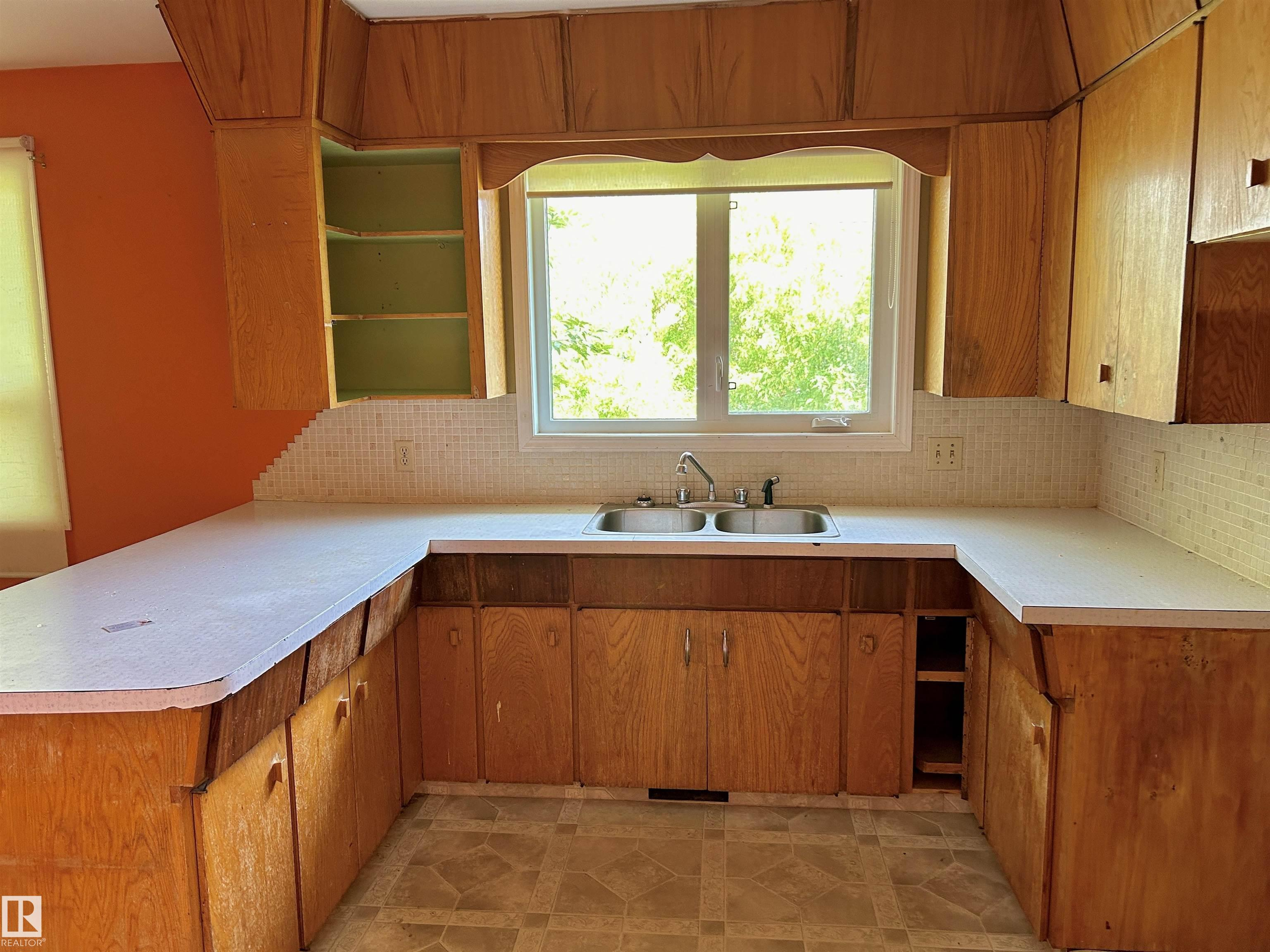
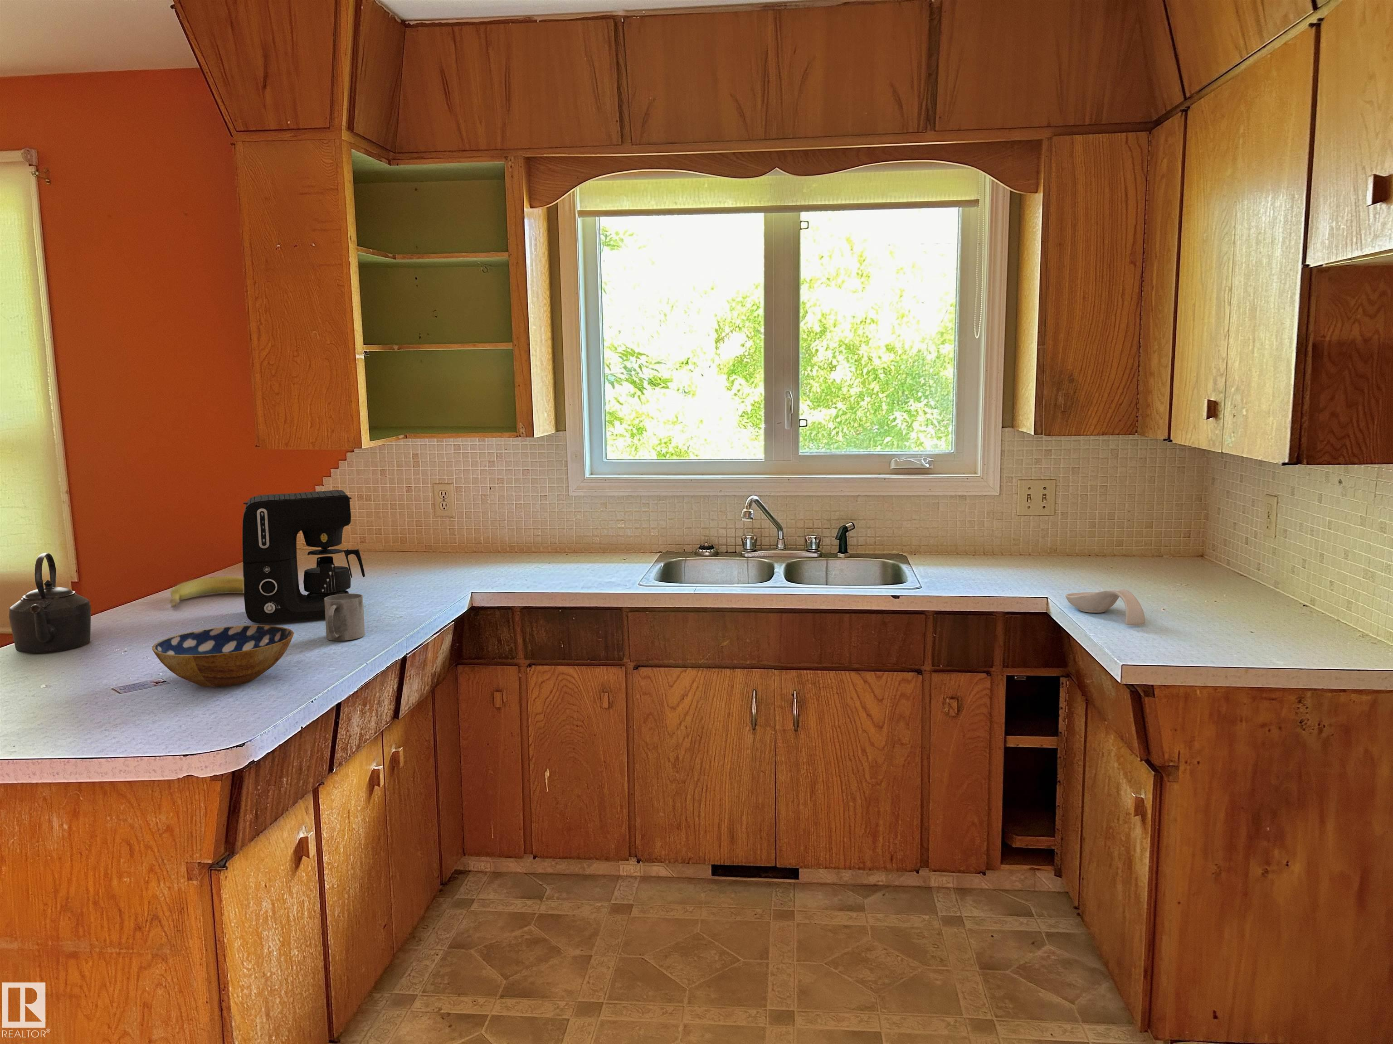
+ coffee maker [241,489,365,624]
+ mug [325,593,365,642]
+ banana [170,576,244,609]
+ kettle [9,553,92,654]
+ bowl [151,625,295,688]
+ spoon rest [1065,589,1146,625]
